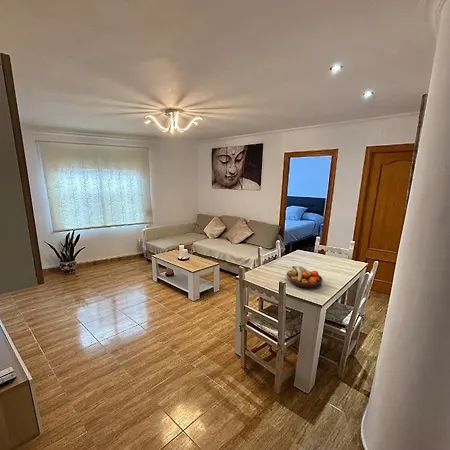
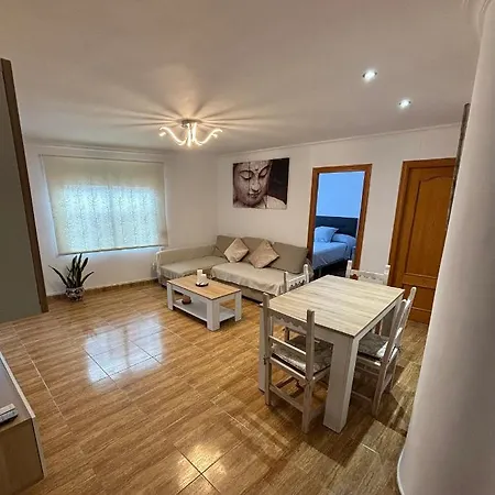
- fruit bowl [285,265,324,289]
